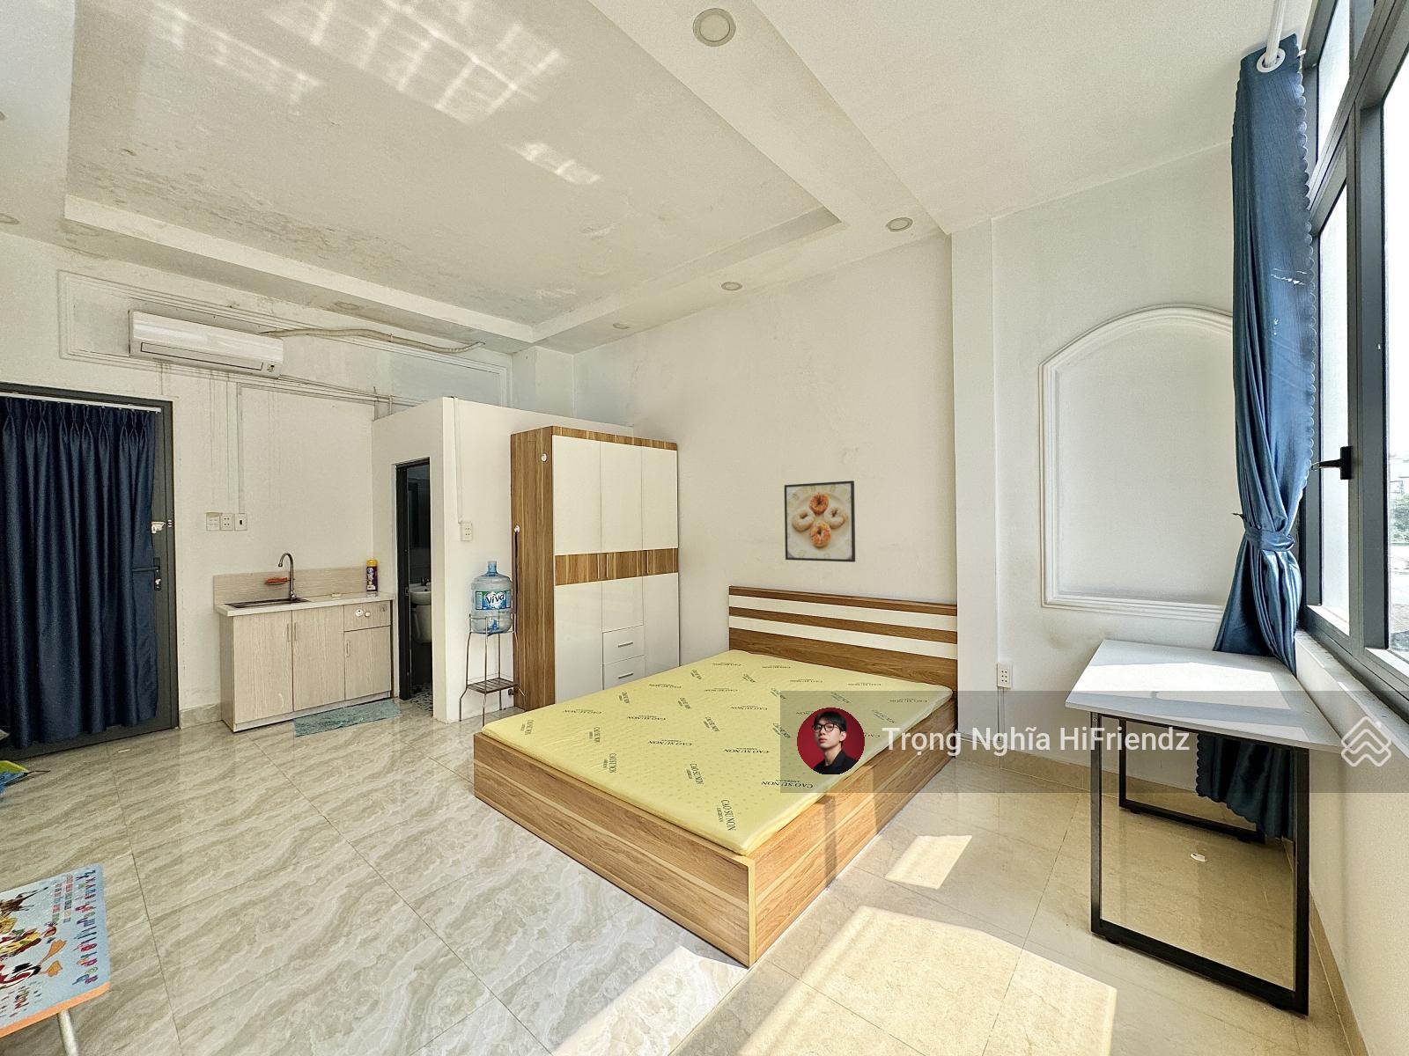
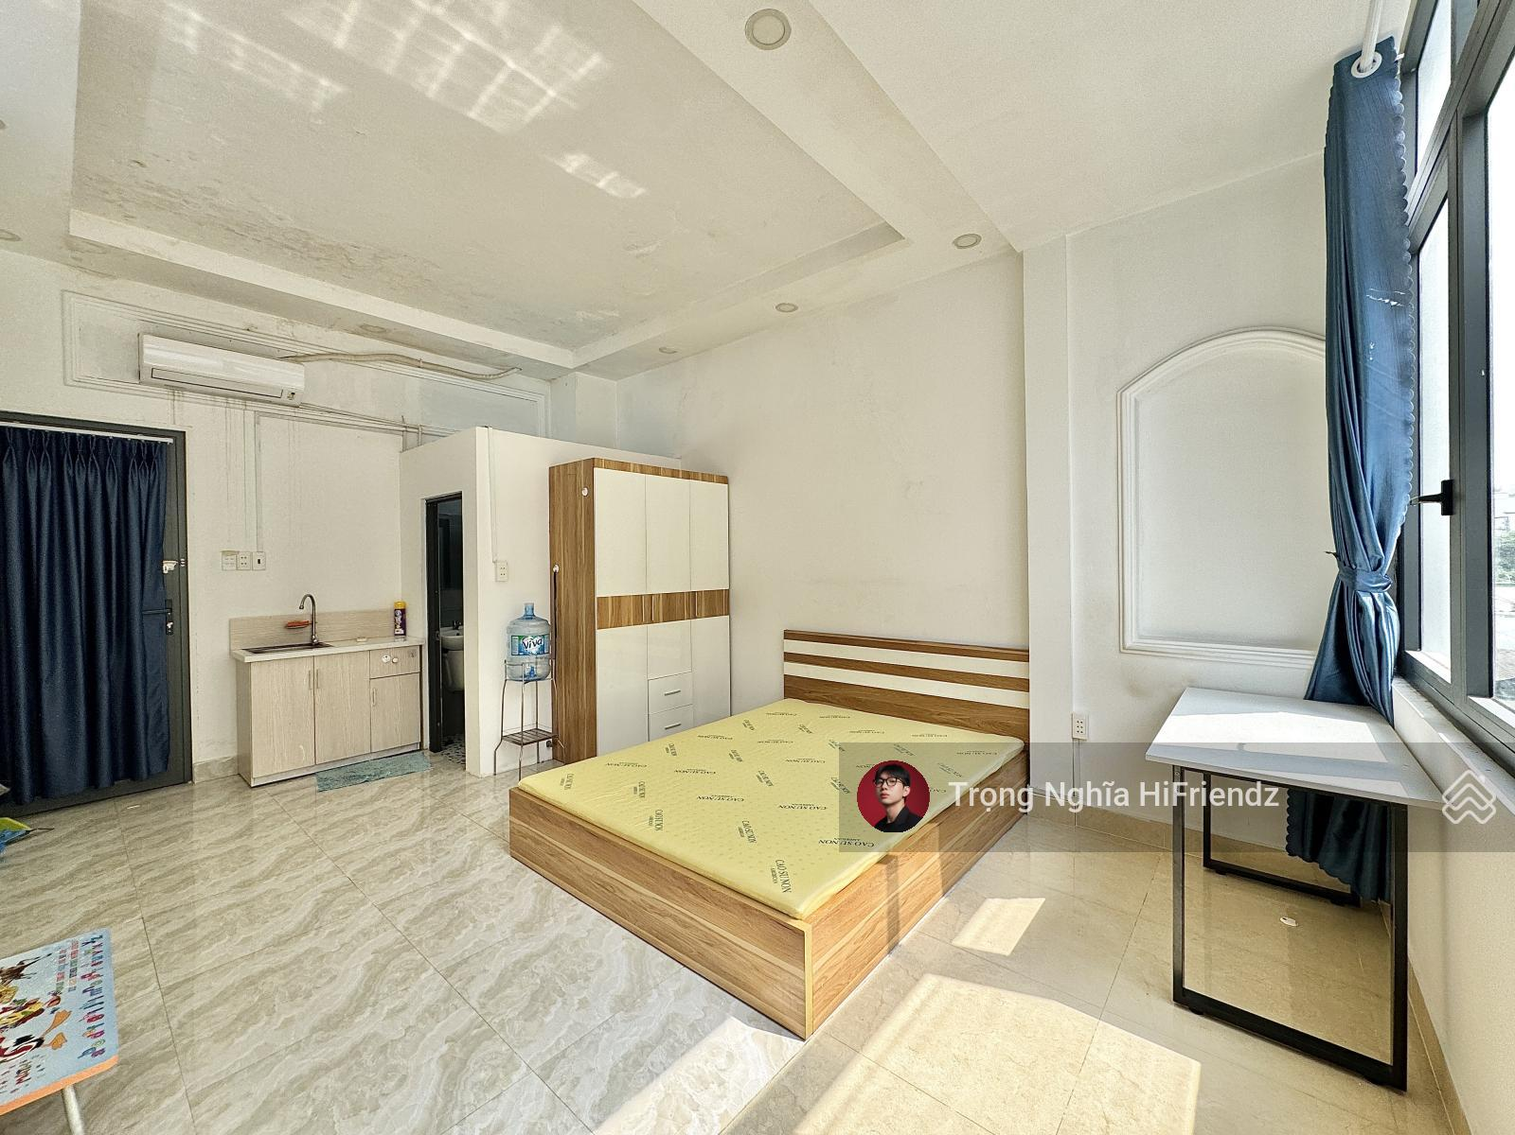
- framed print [783,479,856,563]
